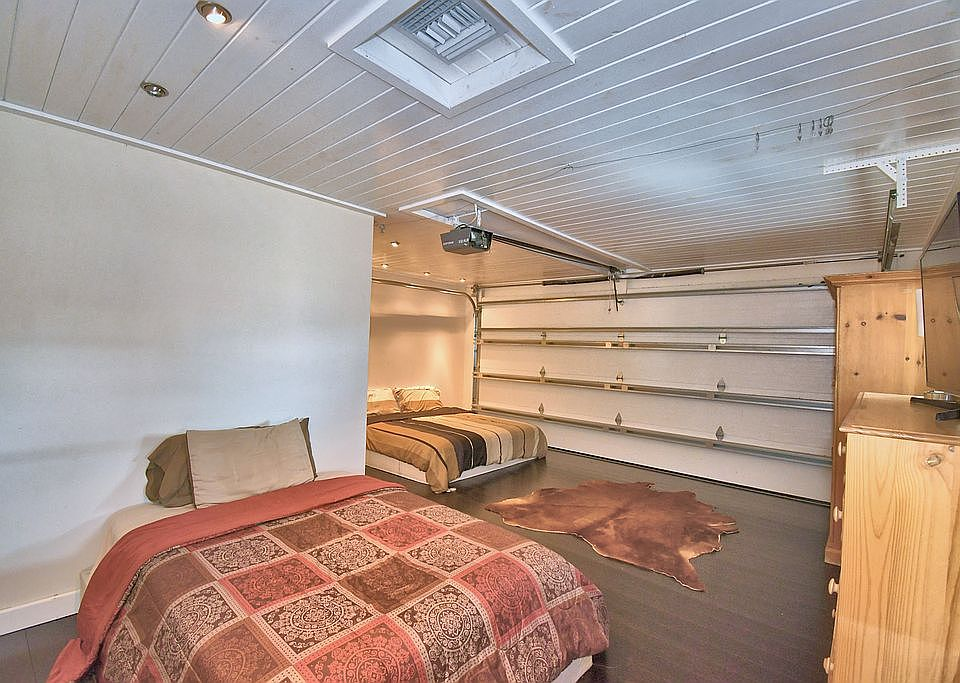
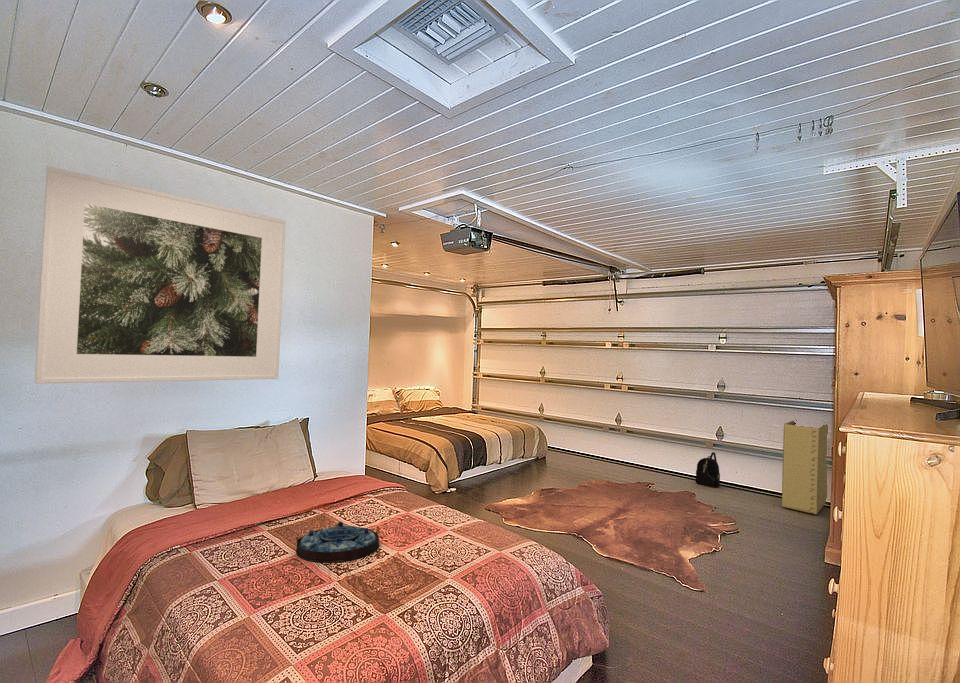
+ serving tray [295,521,380,564]
+ laundry hamper [781,419,828,516]
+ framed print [34,165,287,385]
+ backpack [695,451,721,489]
